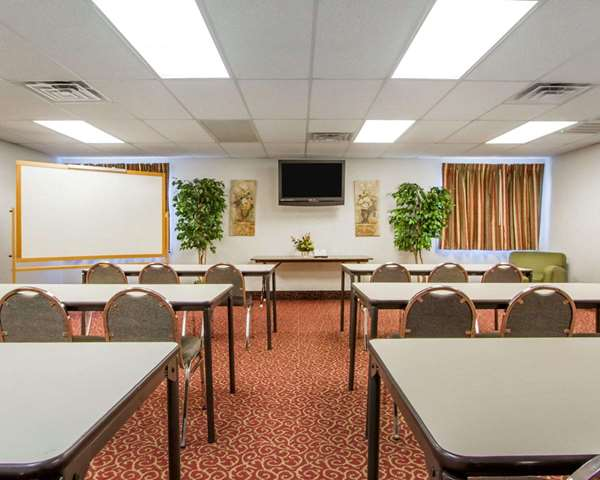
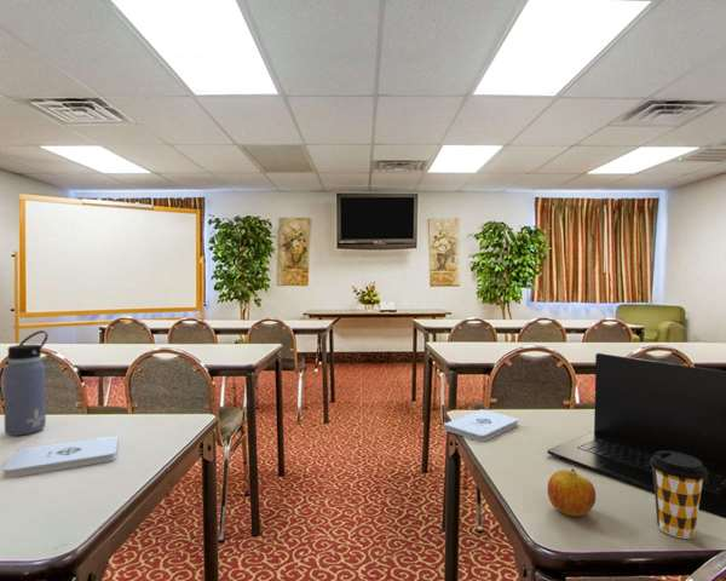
+ laptop [546,352,726,519]
+ apple [547,468,597,517]
+ water bottle [2,329,50,437]
+ notepad [2,435,120,479]
+ notepad [442,408,519,443]
+ coffee cup [650,451,707,540]
